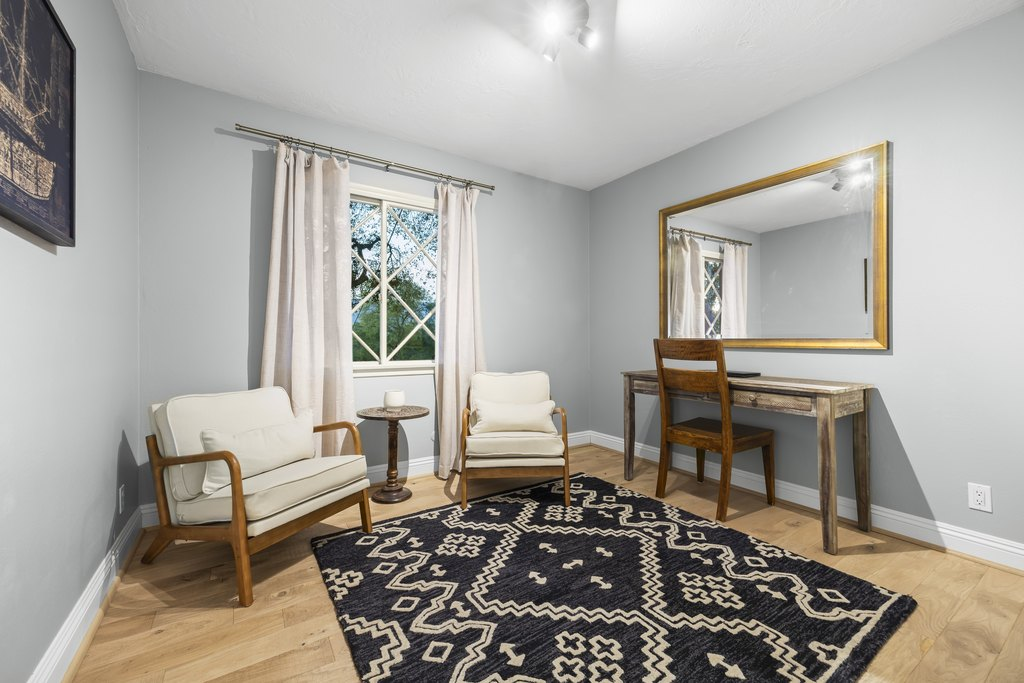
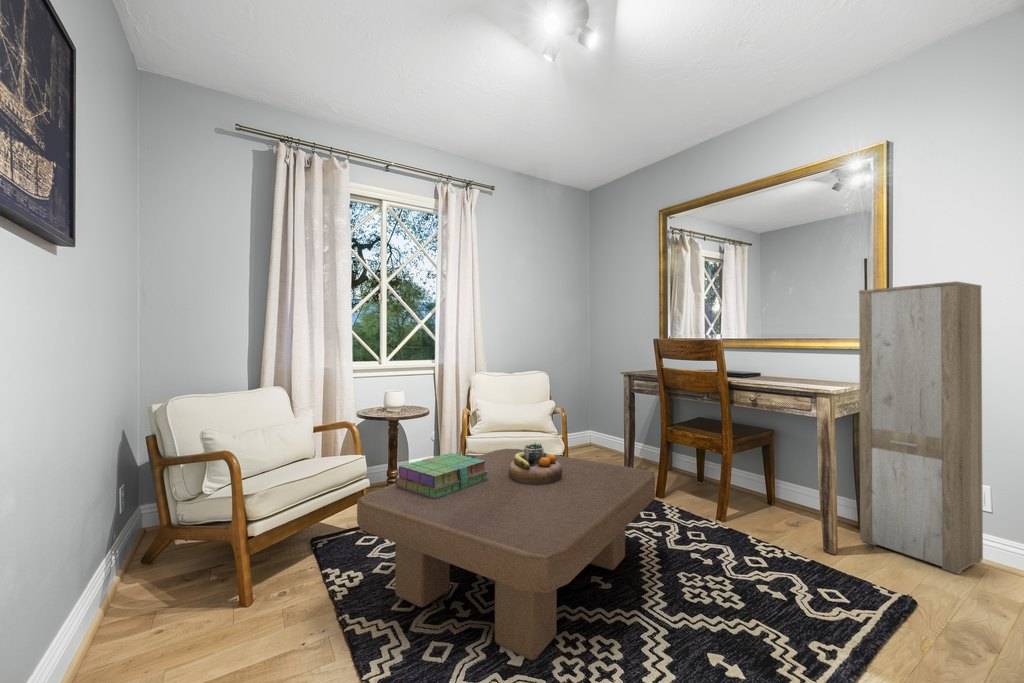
+ stack of books [394,452,489,499]
+ coffee table [356,448,656,661]
+ decorative bowl [509,442,562,485]
+ cabinet [858,280,984,575]
